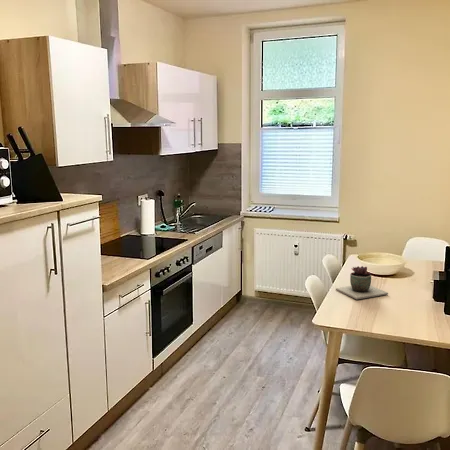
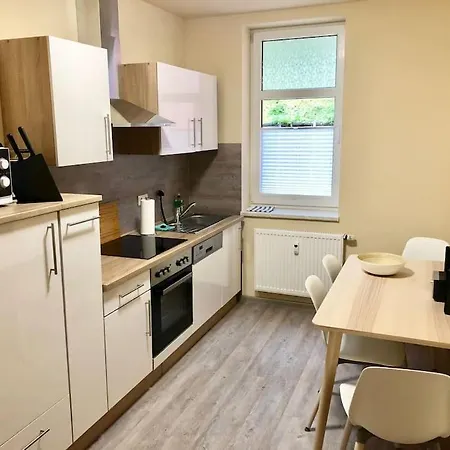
- succulent plant [335,265,389,300]
